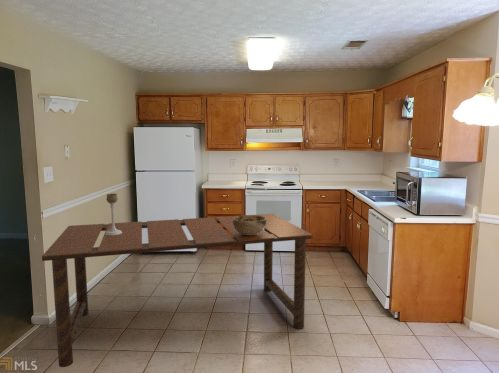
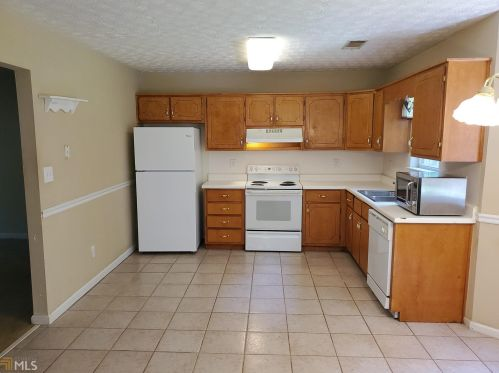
- decorative bowl [233,214,266,235]
- candle holder [104,193,122,235]
- dining table [41,213,314,368]
